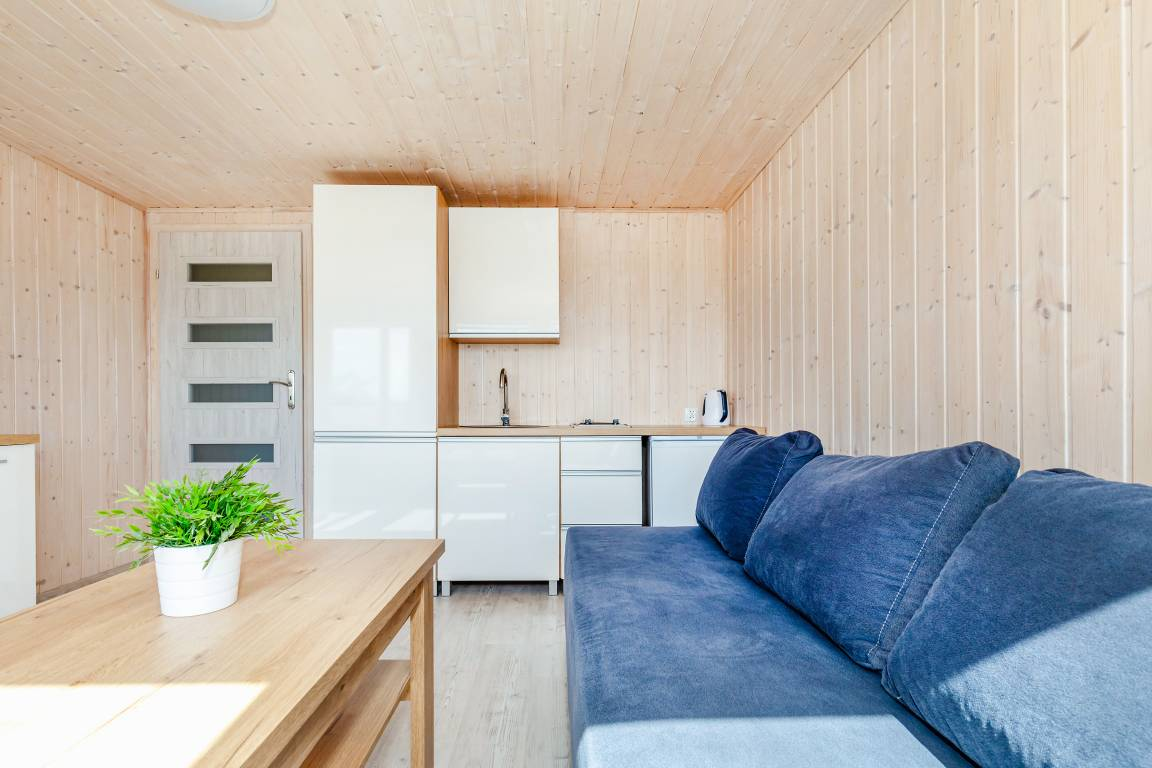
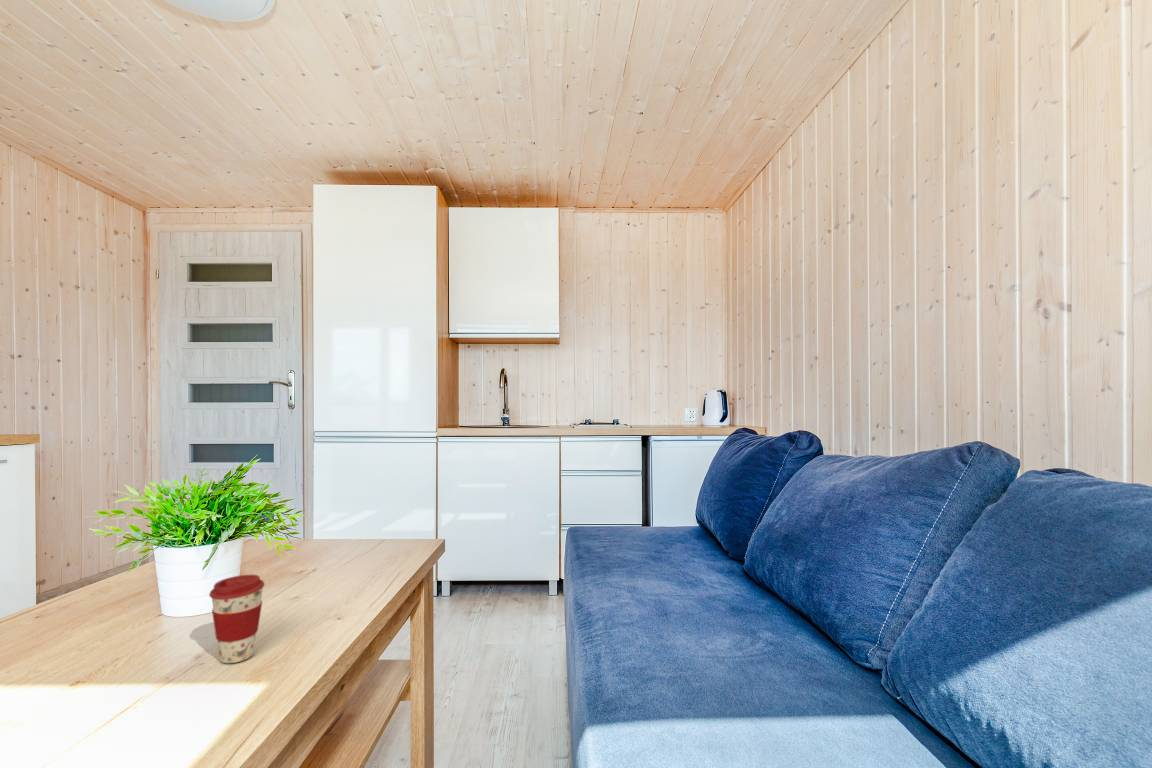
+ coffee cup [208,574,265,664]
